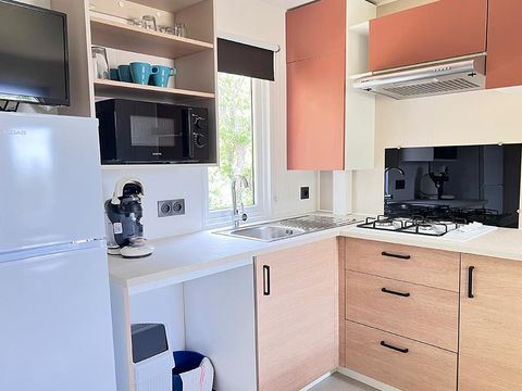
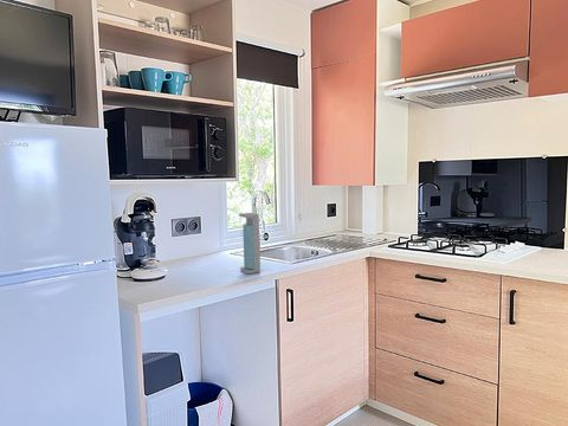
+ soap dispenser [238,212,262,275]
